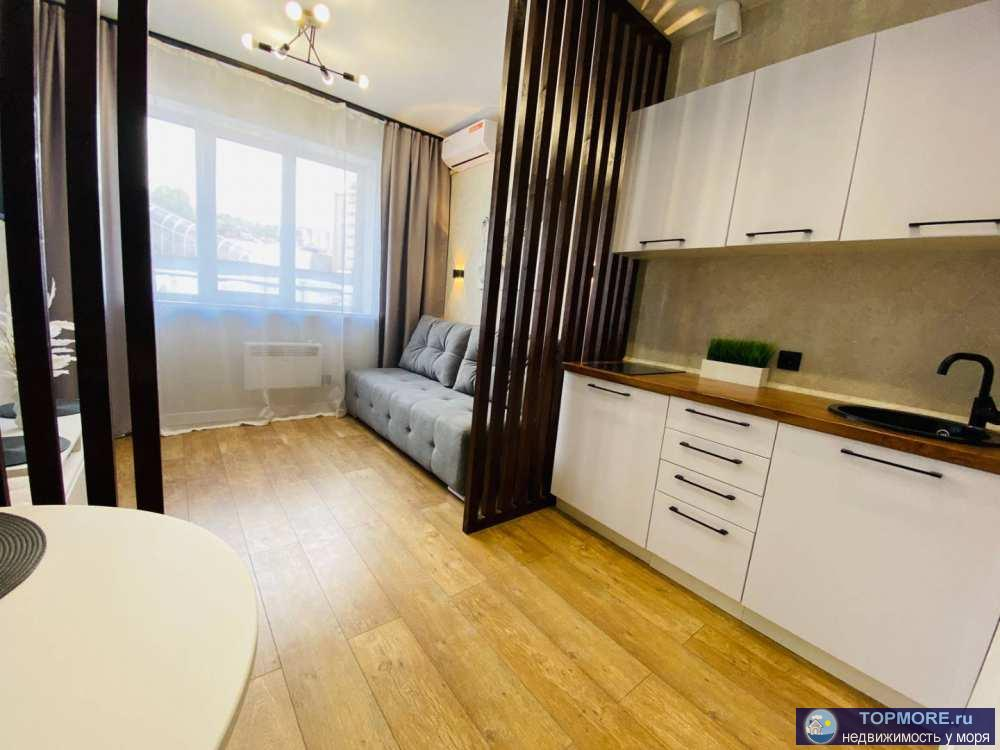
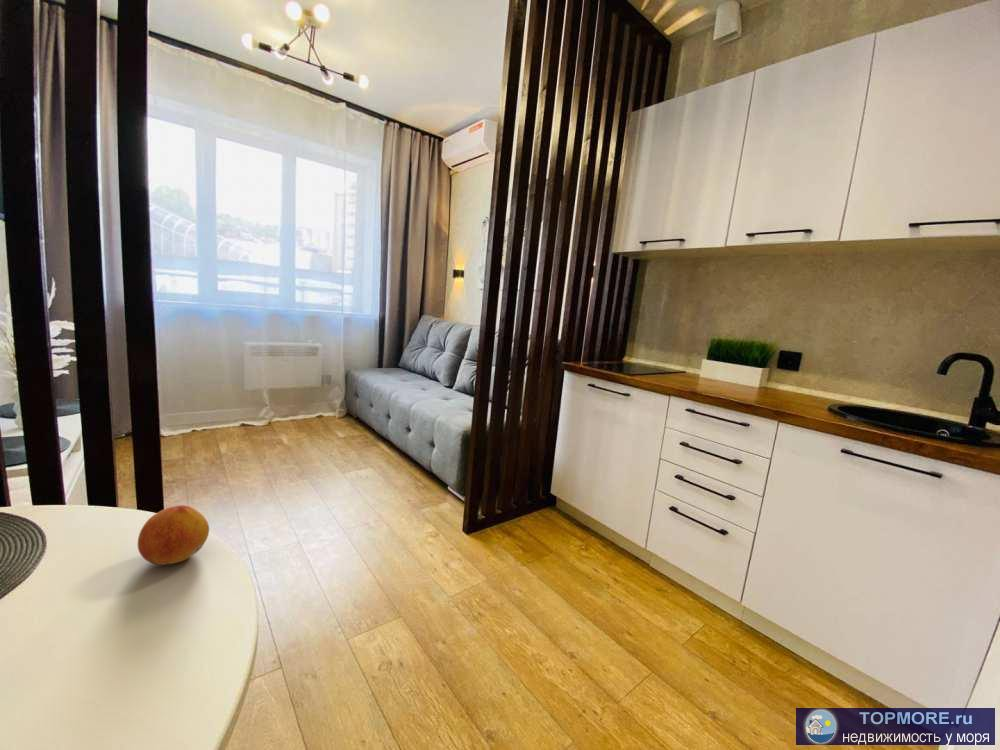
+ fruit [137,504,210,566]
